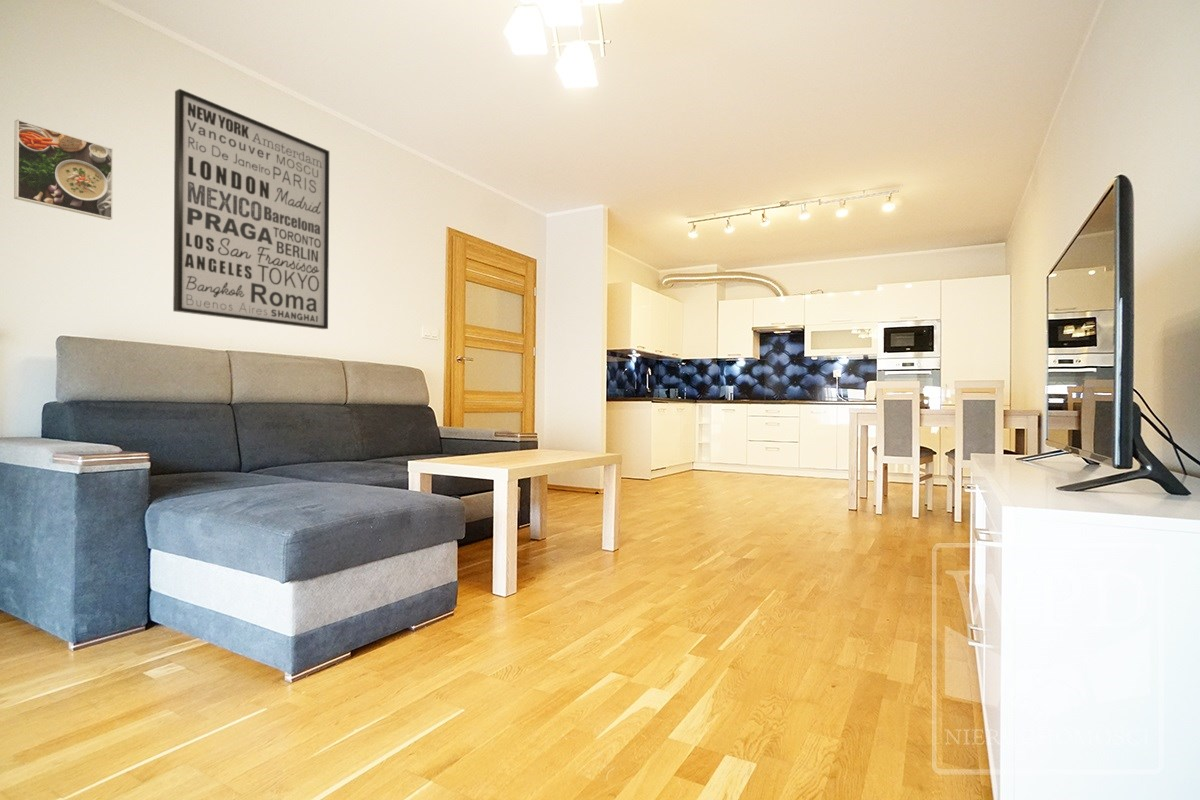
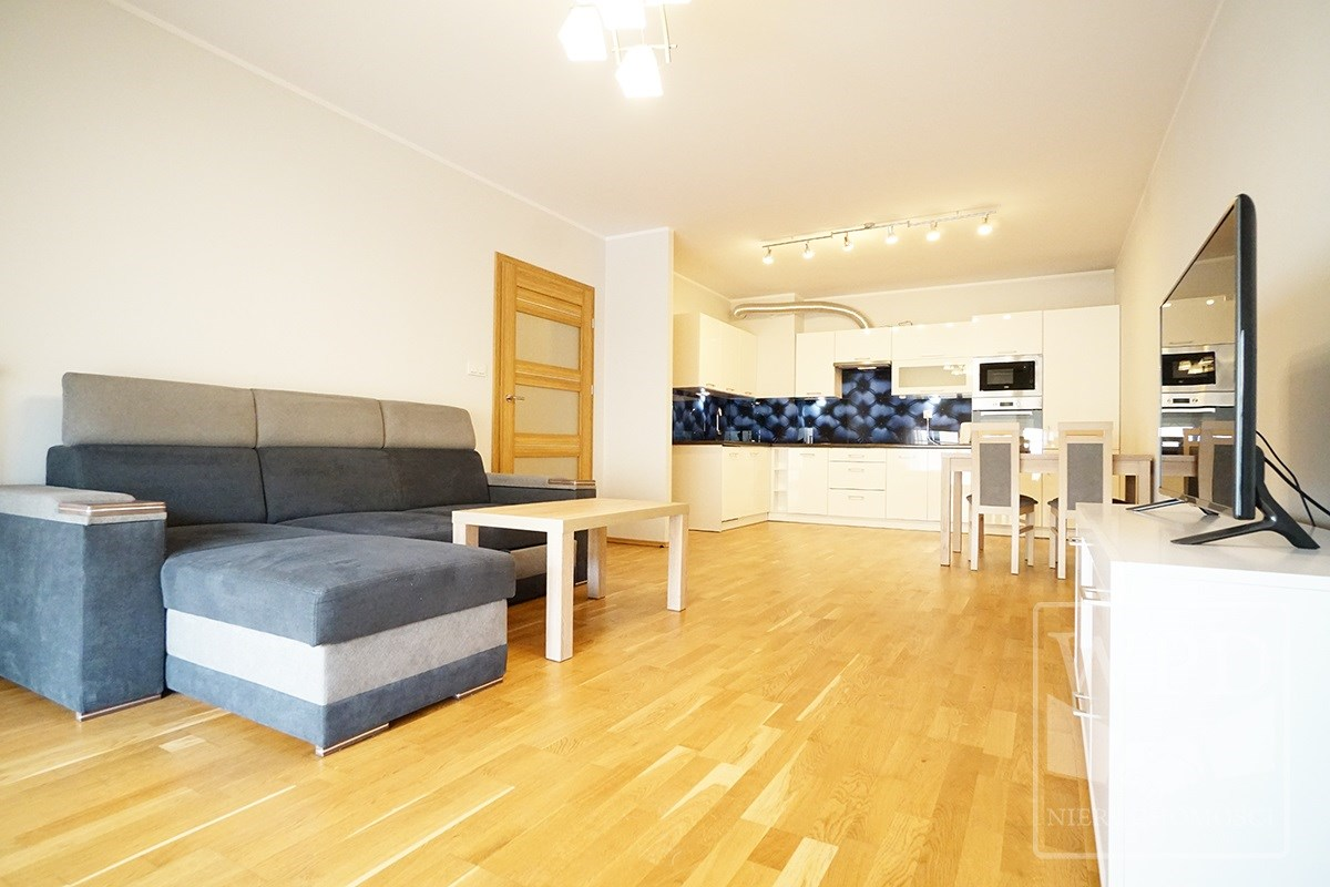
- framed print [13,118,114,221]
- wall art [172,88,330,330]
